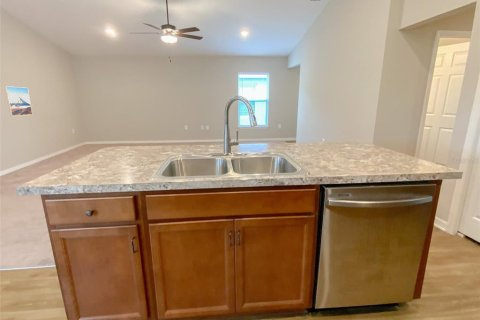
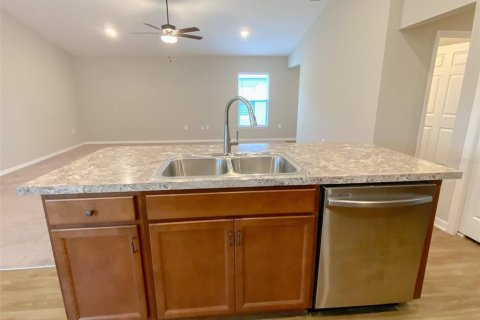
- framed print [4,85,33,117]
